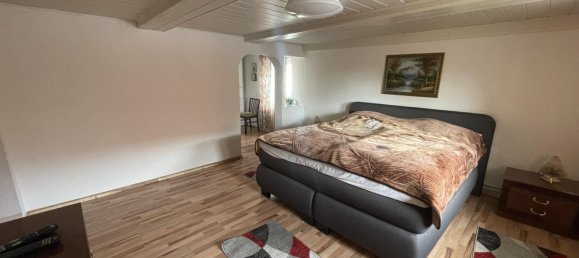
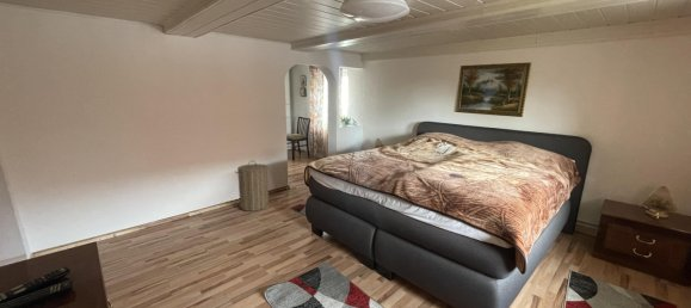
+ laundry hamper [234,160,271,212]
